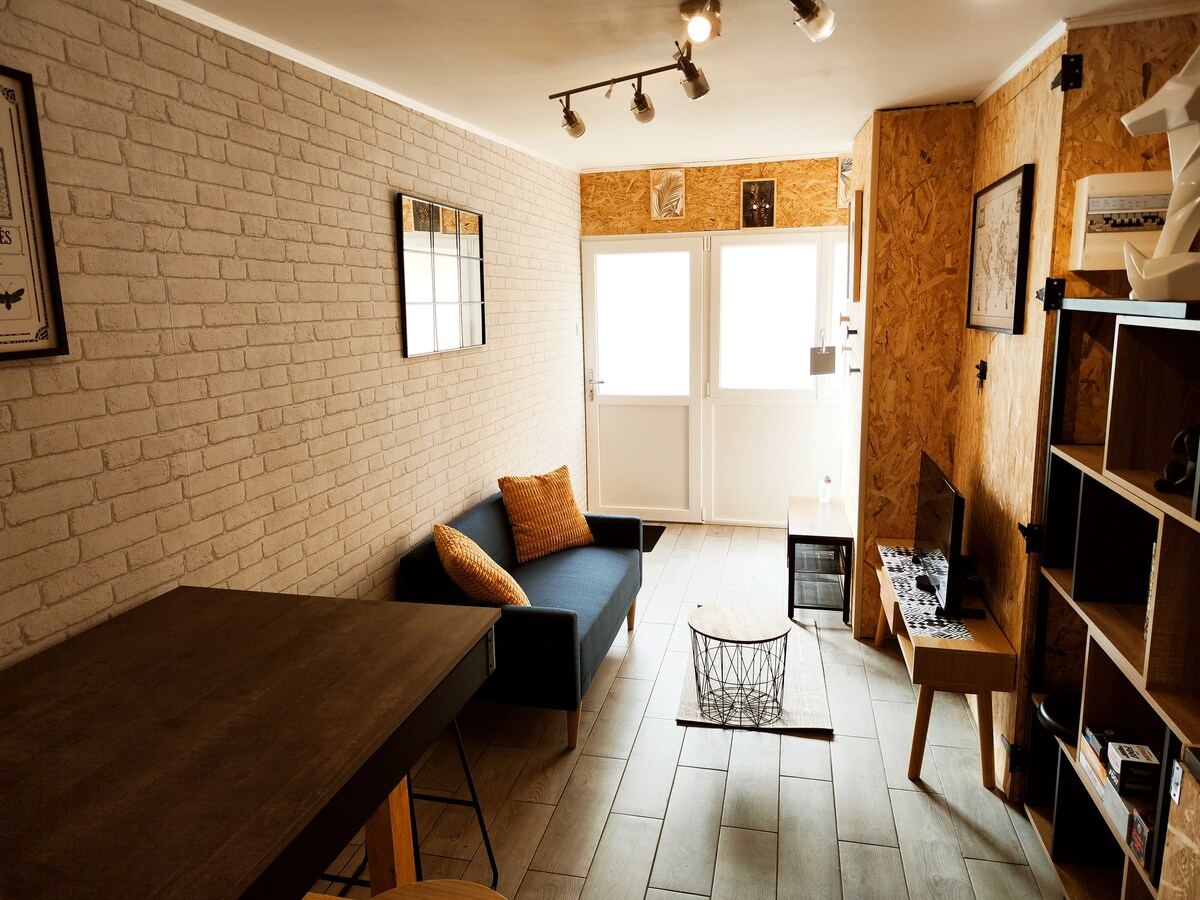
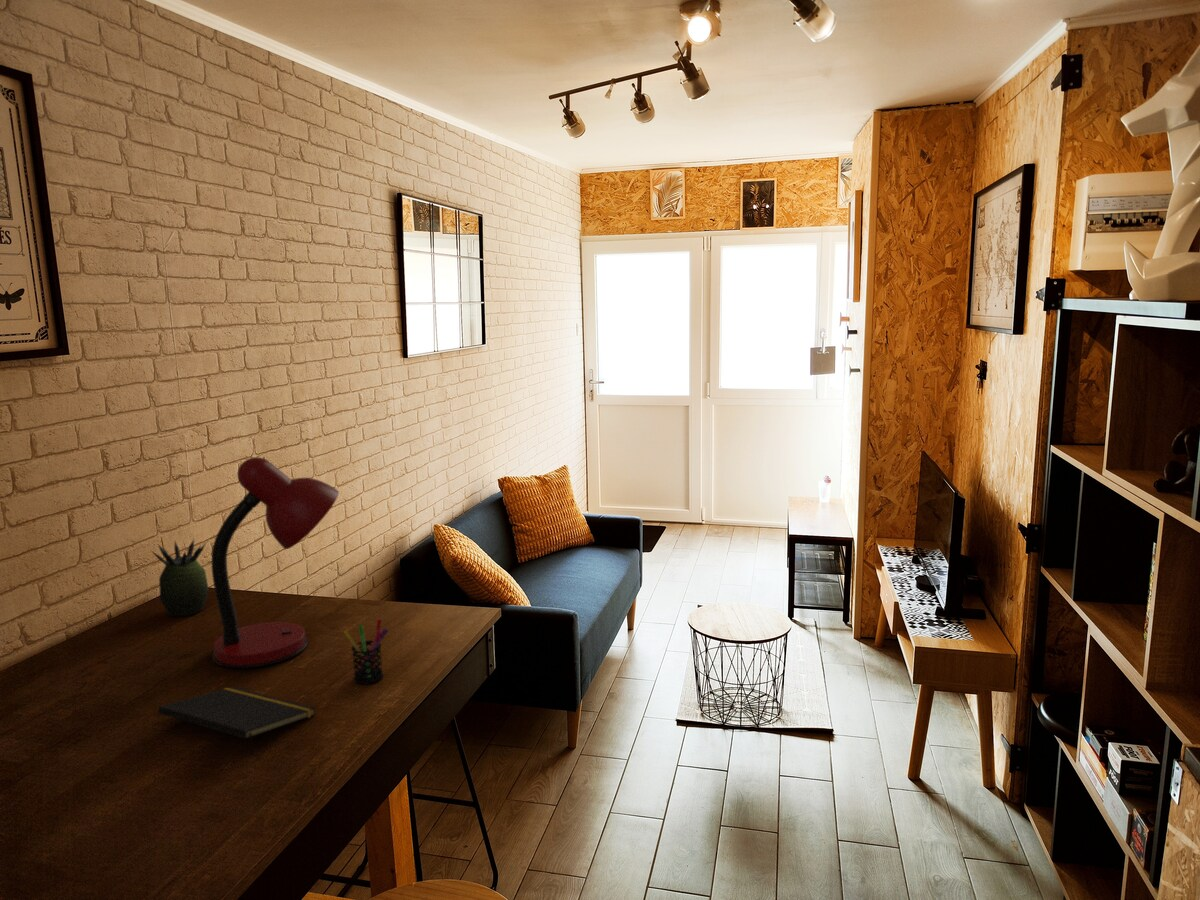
+ succulent plant [151,538,210,617]
+ pen holder [343,618,389,685]
+ desk lamp [210,456,340,669]
+ notepad [157,686,317,757]
